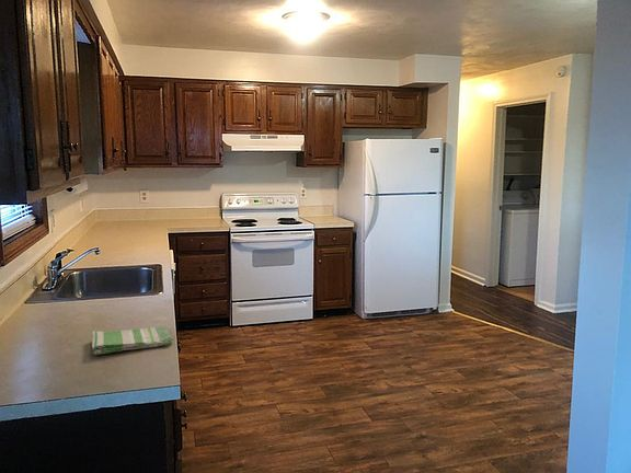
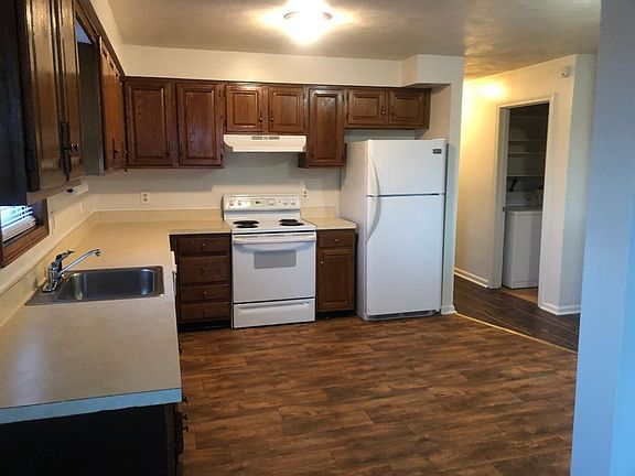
- dish towel [91,324,174,356]
